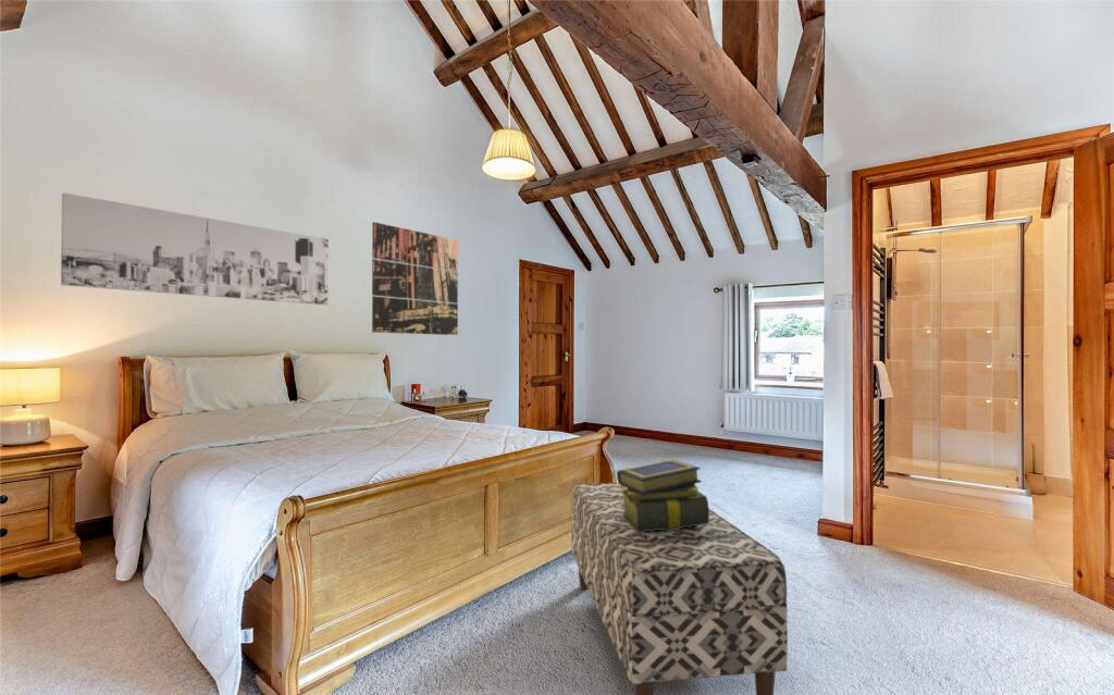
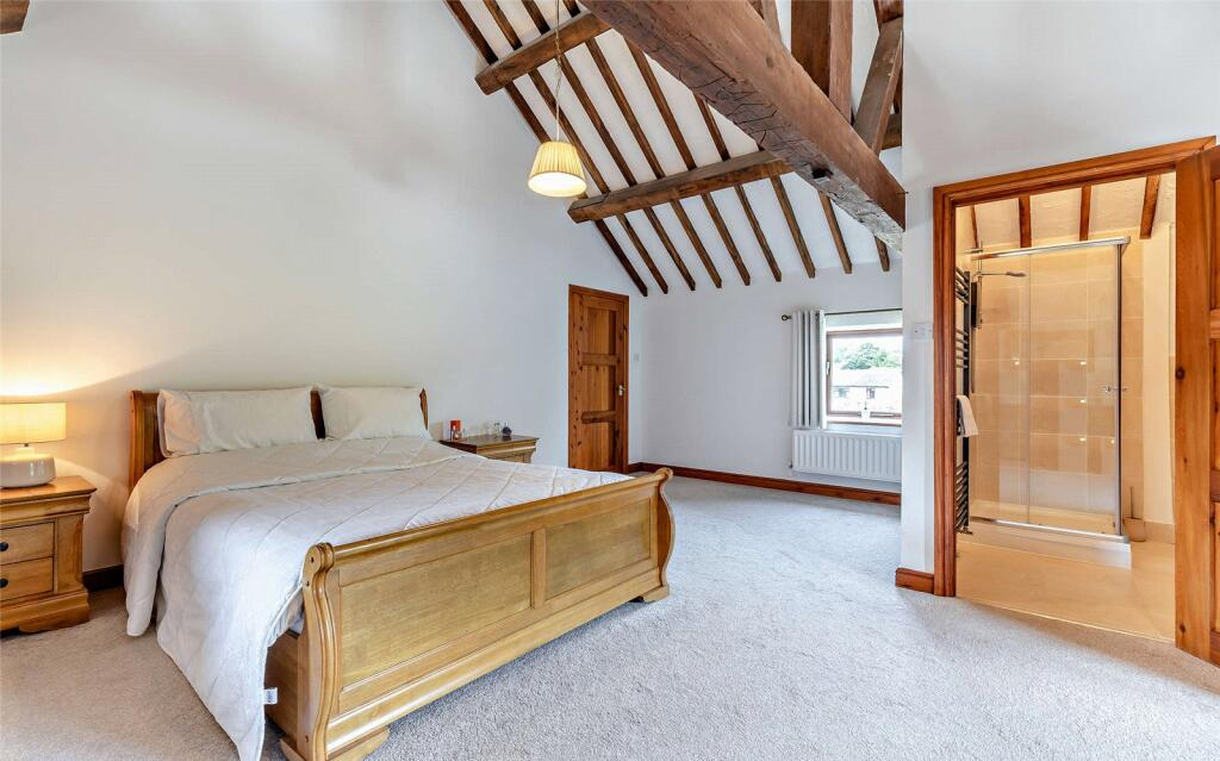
- stack of books [616,459,710,532]
- bench [570,482,789,695]
- wall art [60,191,330,306]
- wall art [371,221,459,336]
